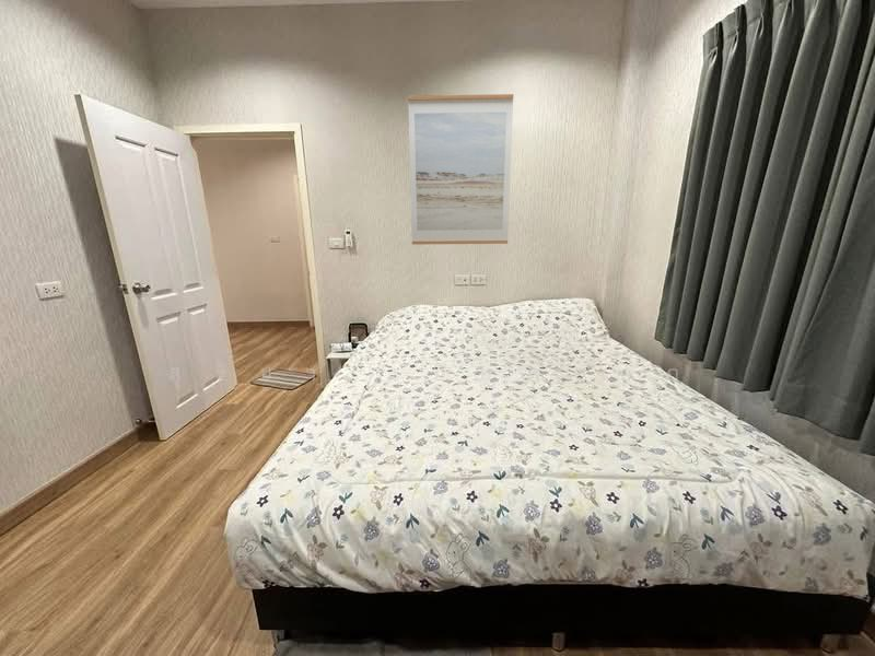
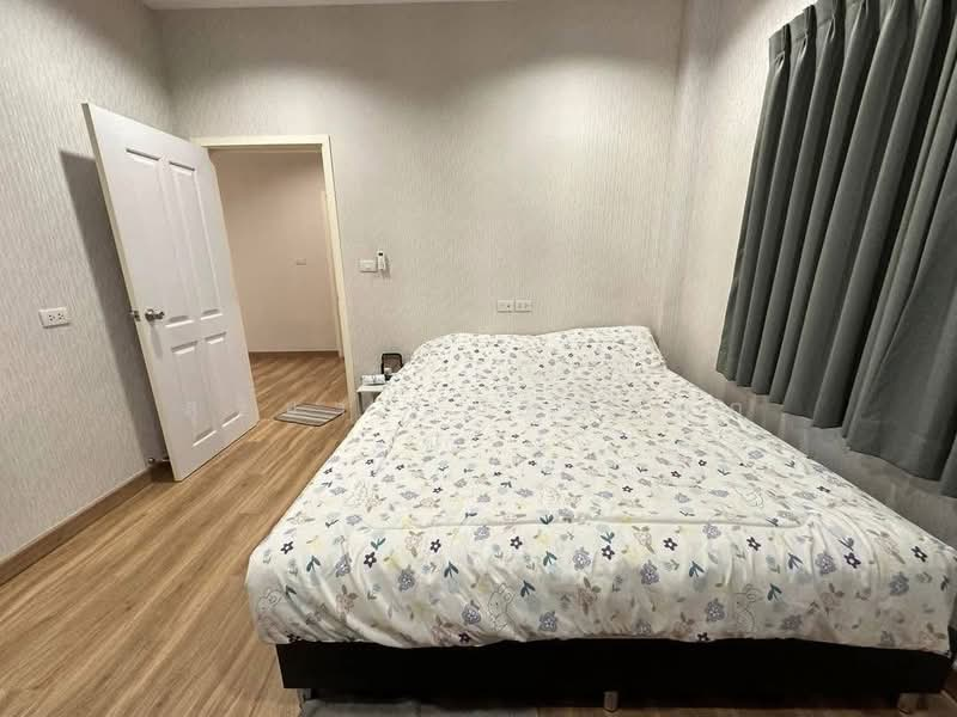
- wall art [407,93,514,246]
